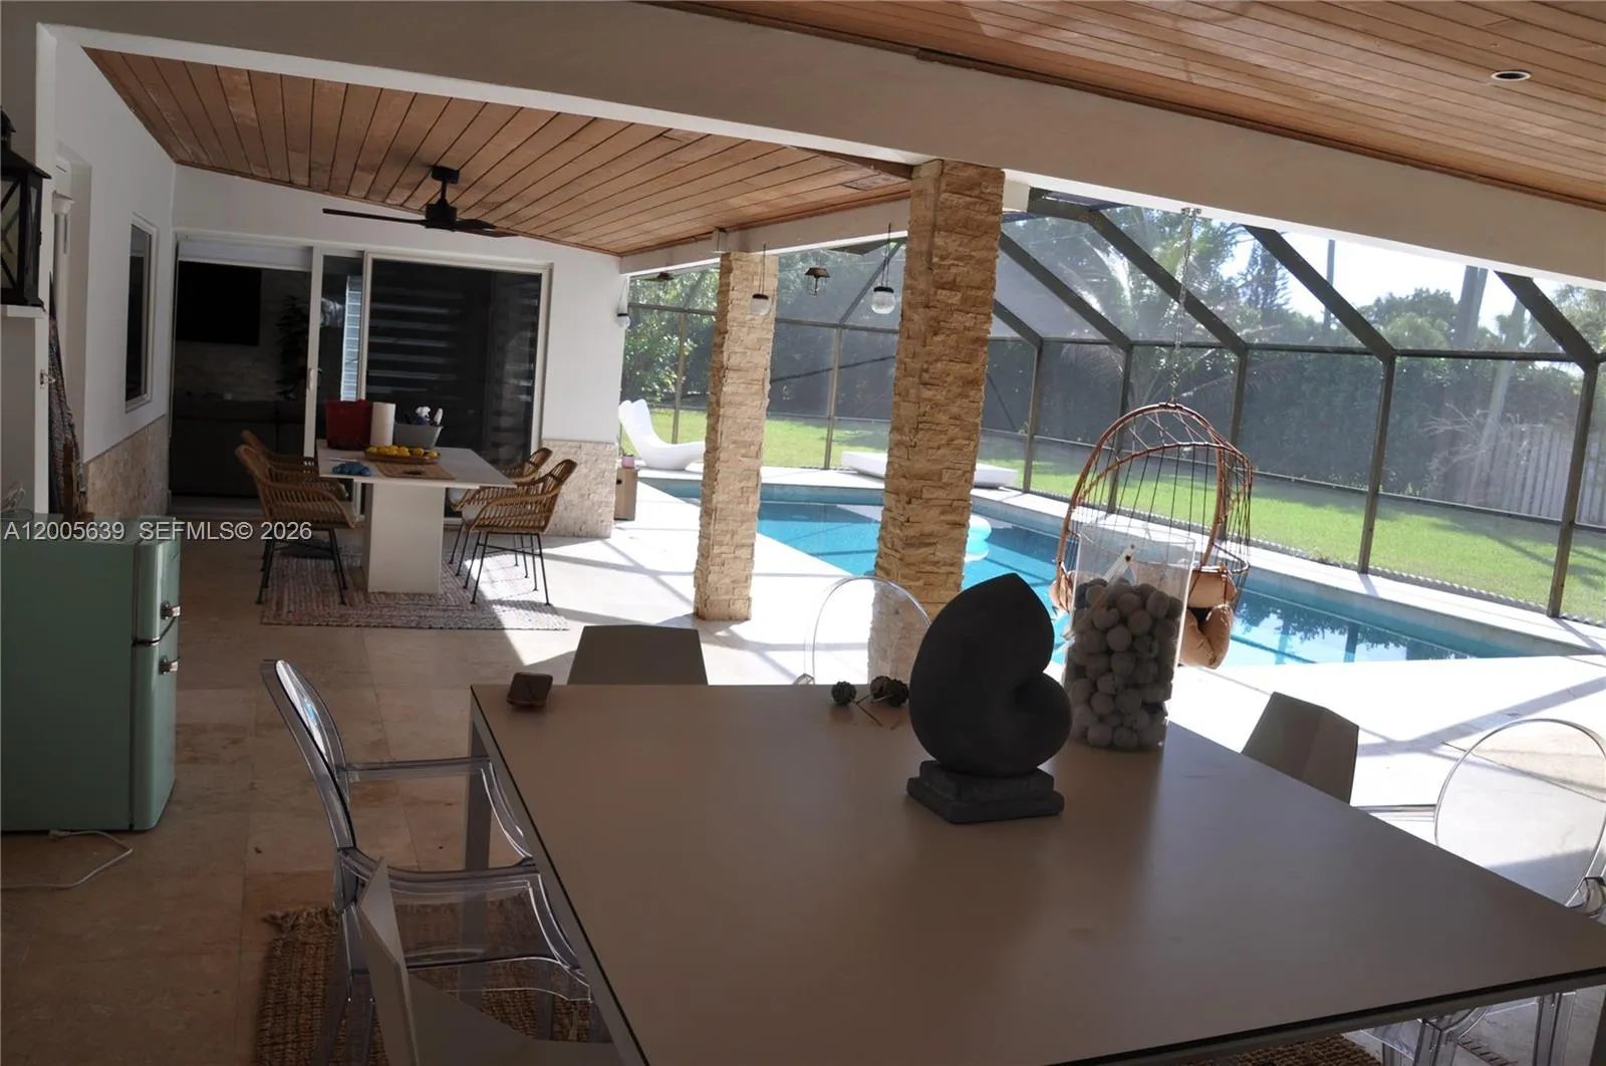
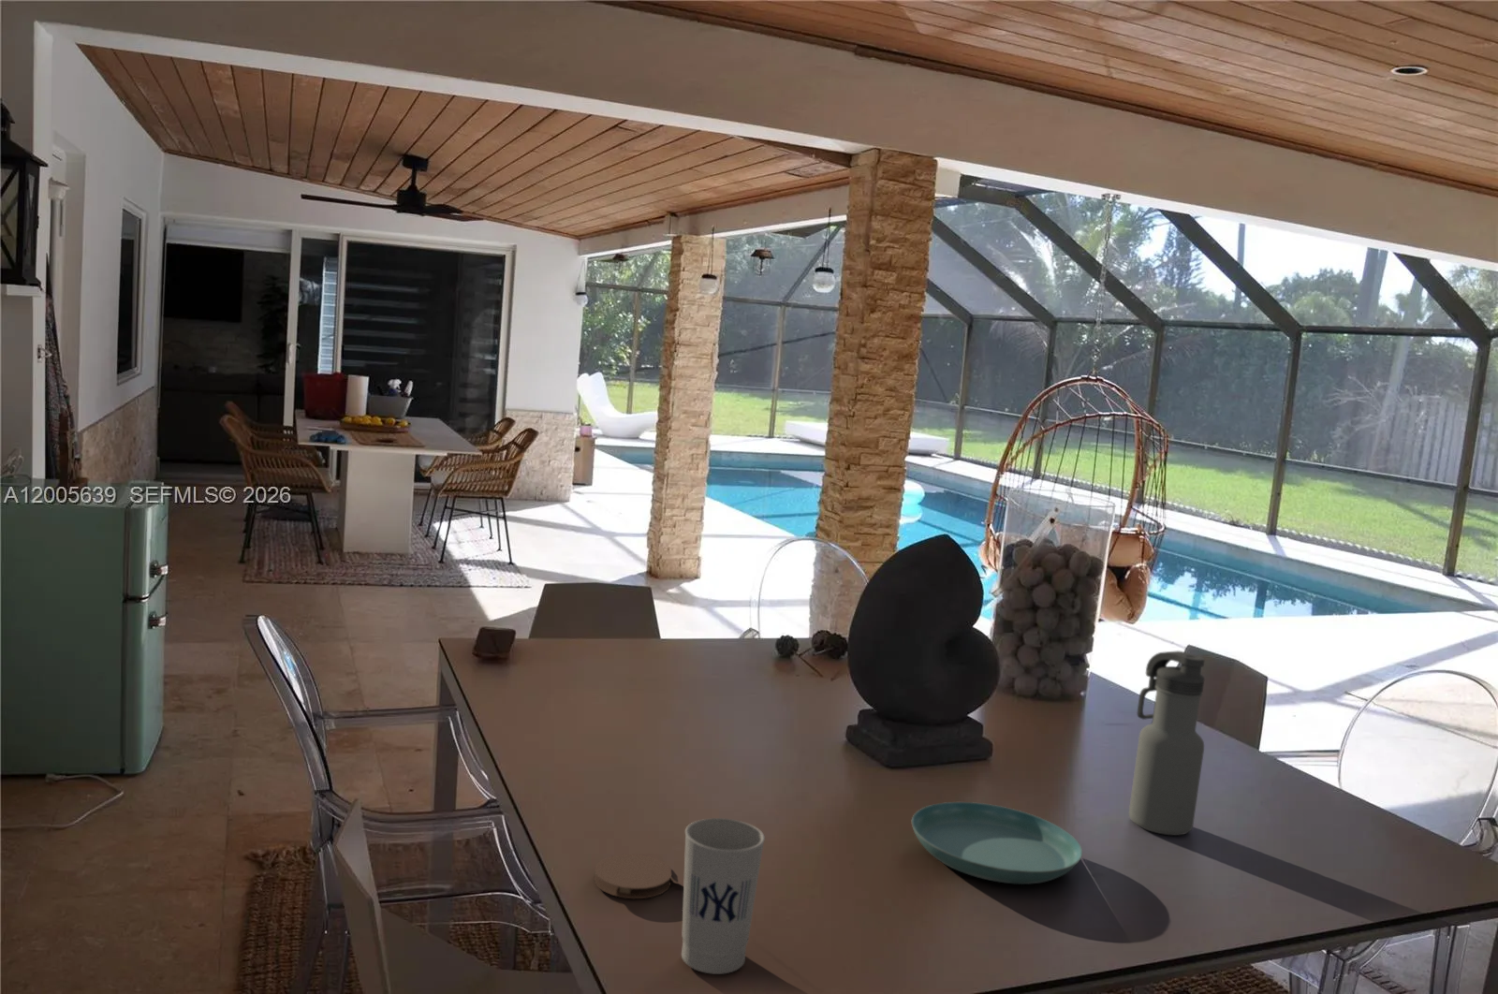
+ water bottle [1128,650,1206,835]
+ coaster [594,853,672,900]
+ cup [680,818,766,975]
+ saucer [911,801,1083,885]
